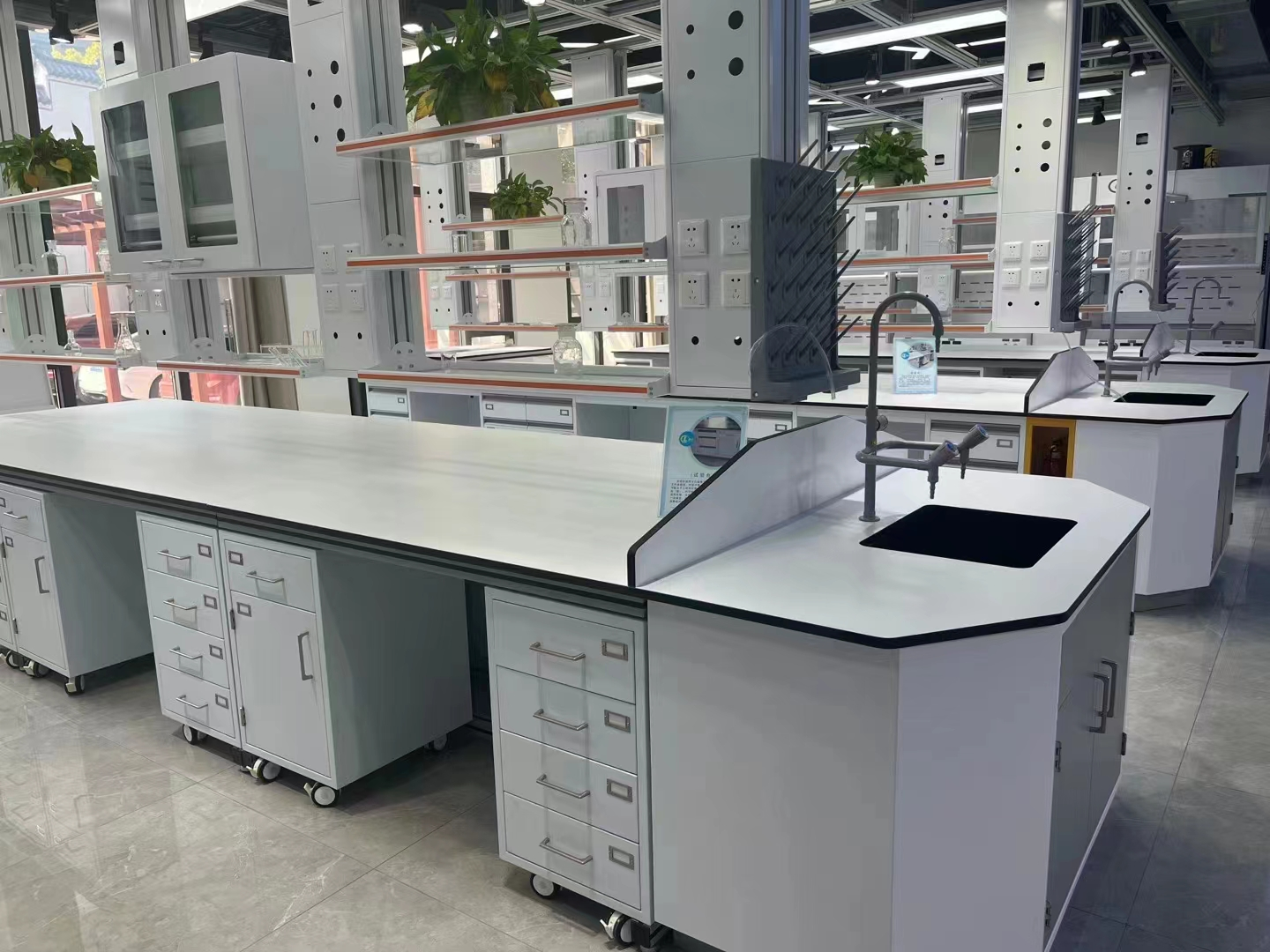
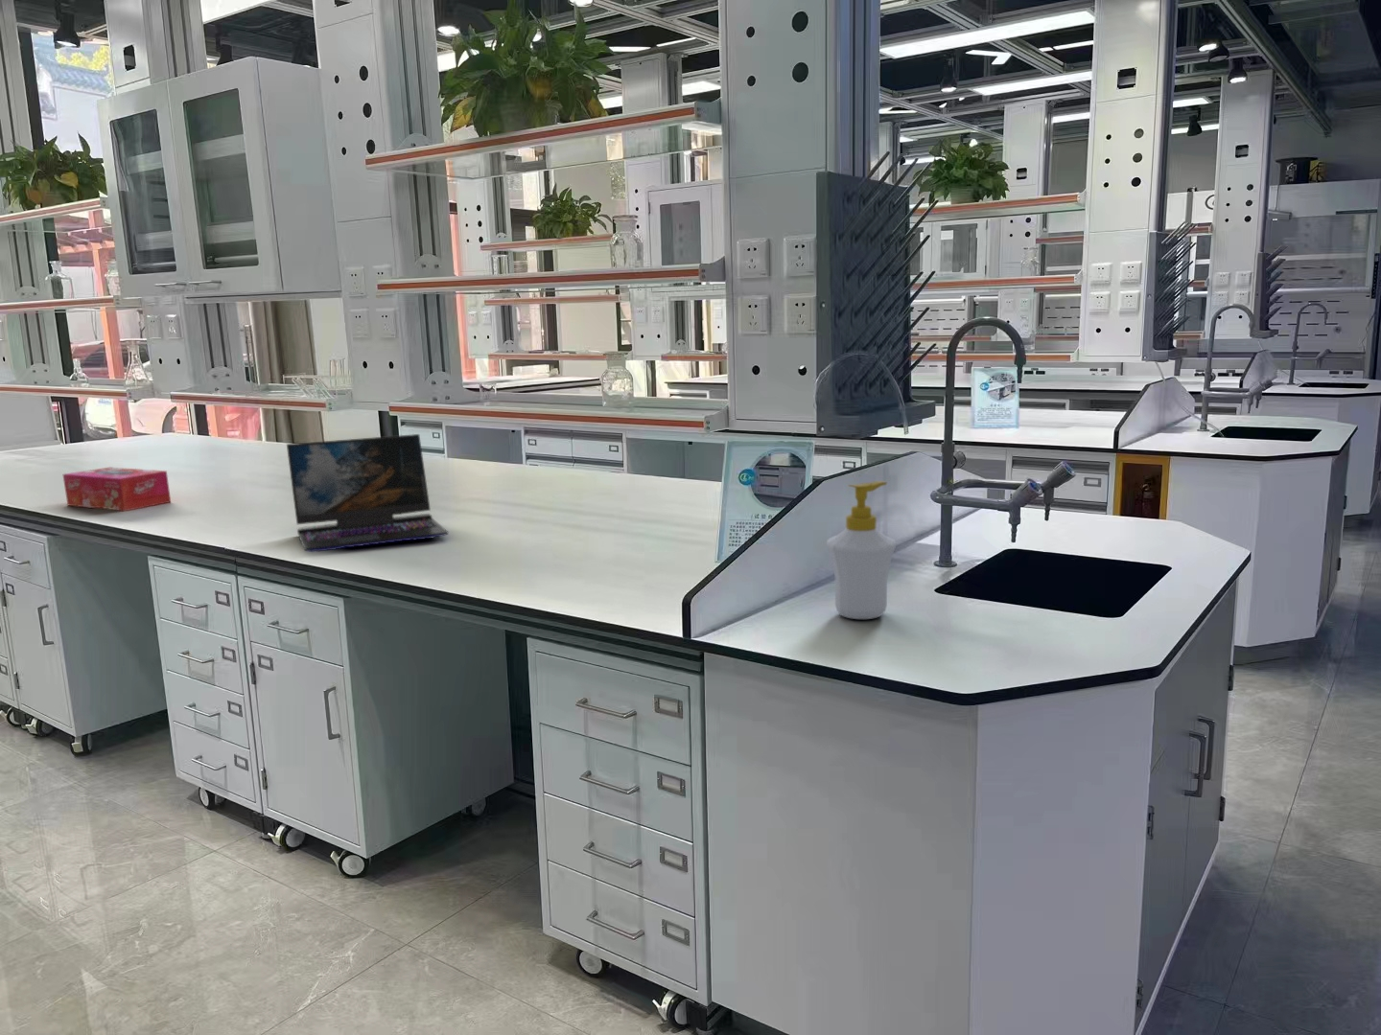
+ tissue box [62,466,172,512]
+ laptop [286,433,450,553]
+ soap bottle [825,481,897,620]
